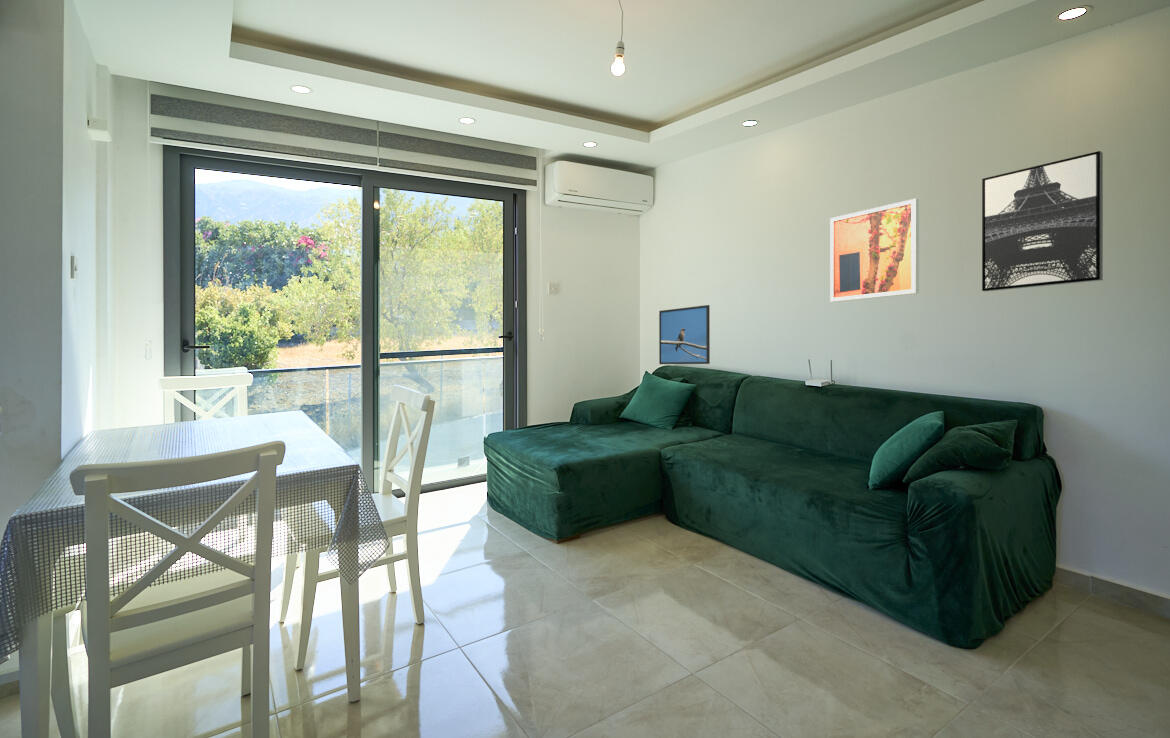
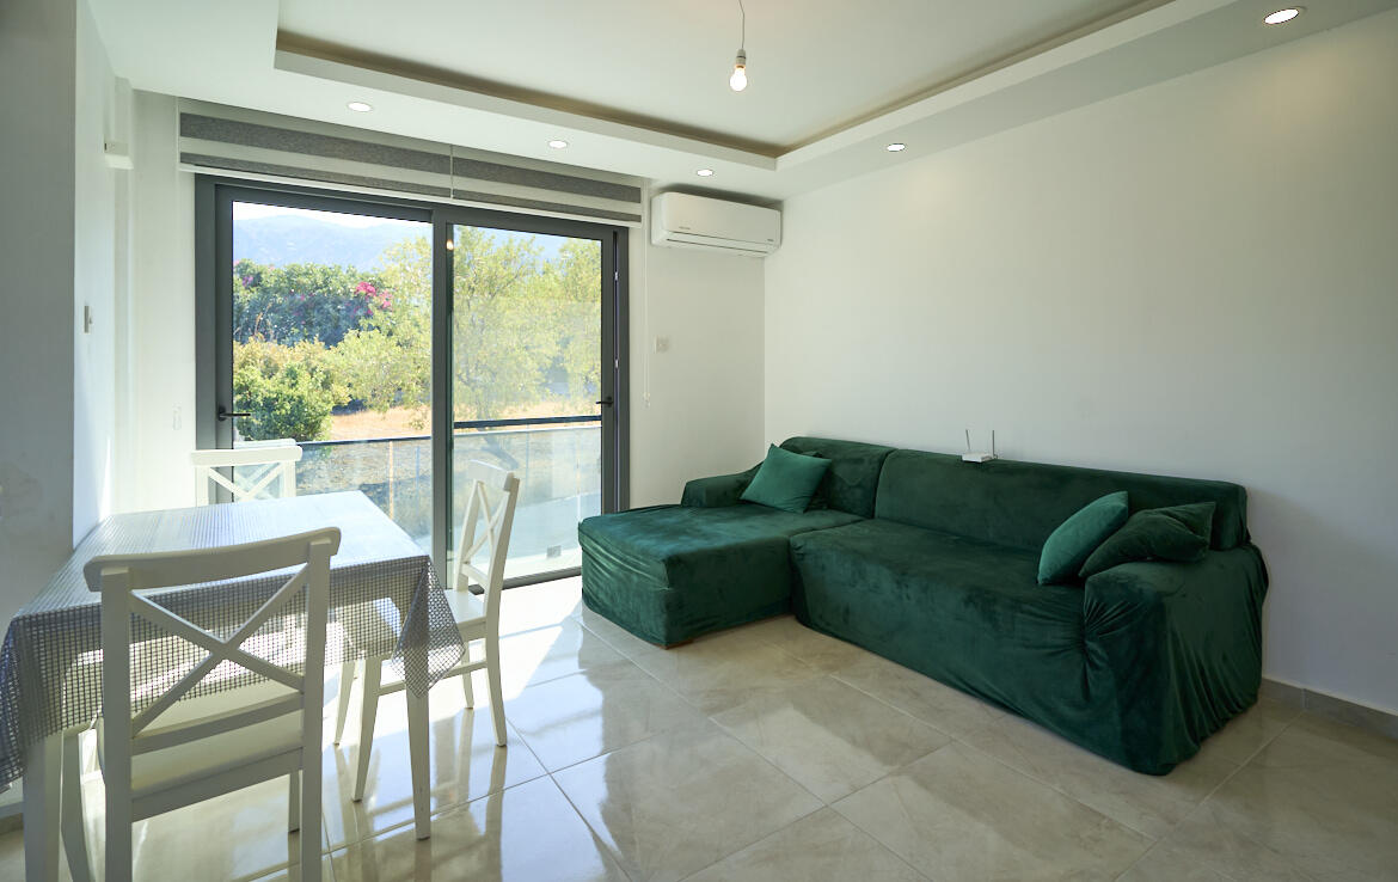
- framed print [658,304,711,365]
- wall art [981,150,1104,293]
- wall art [829,198,920,303]
